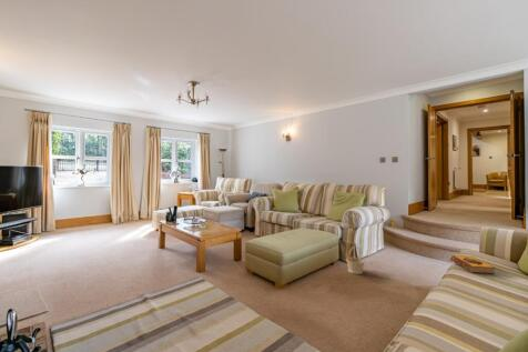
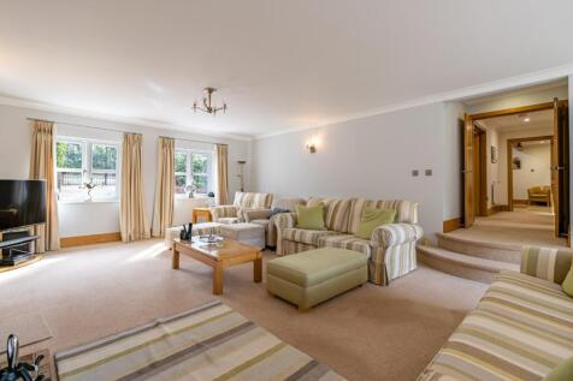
- basket [345,245,366,275]
- hardback book [449,254,496,275]
